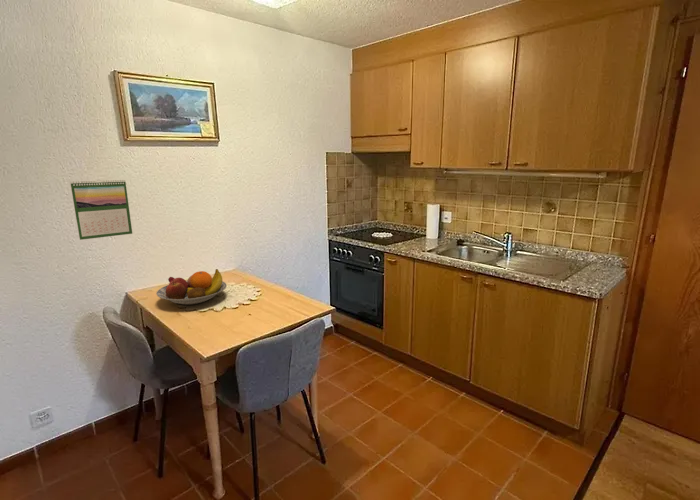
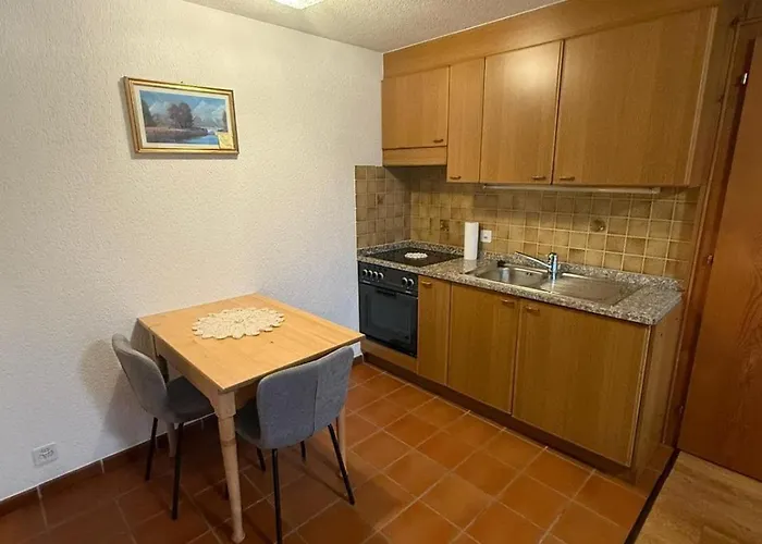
- calendar [70,179,133,241]
- fruit bowl [155,268,228,306]
